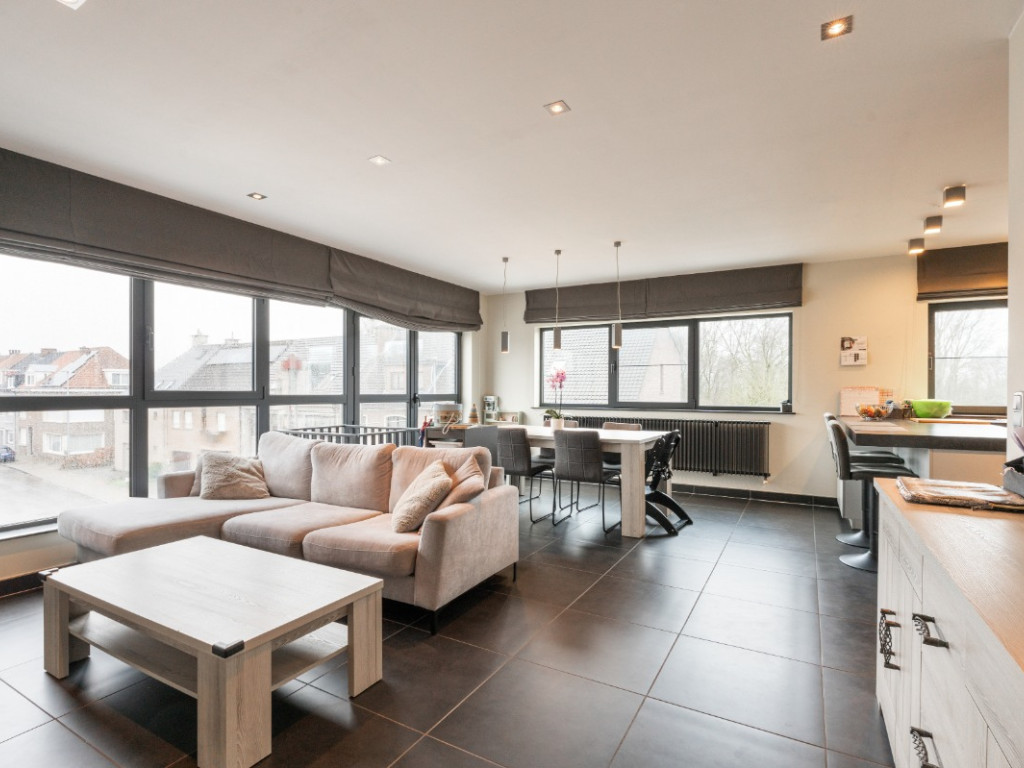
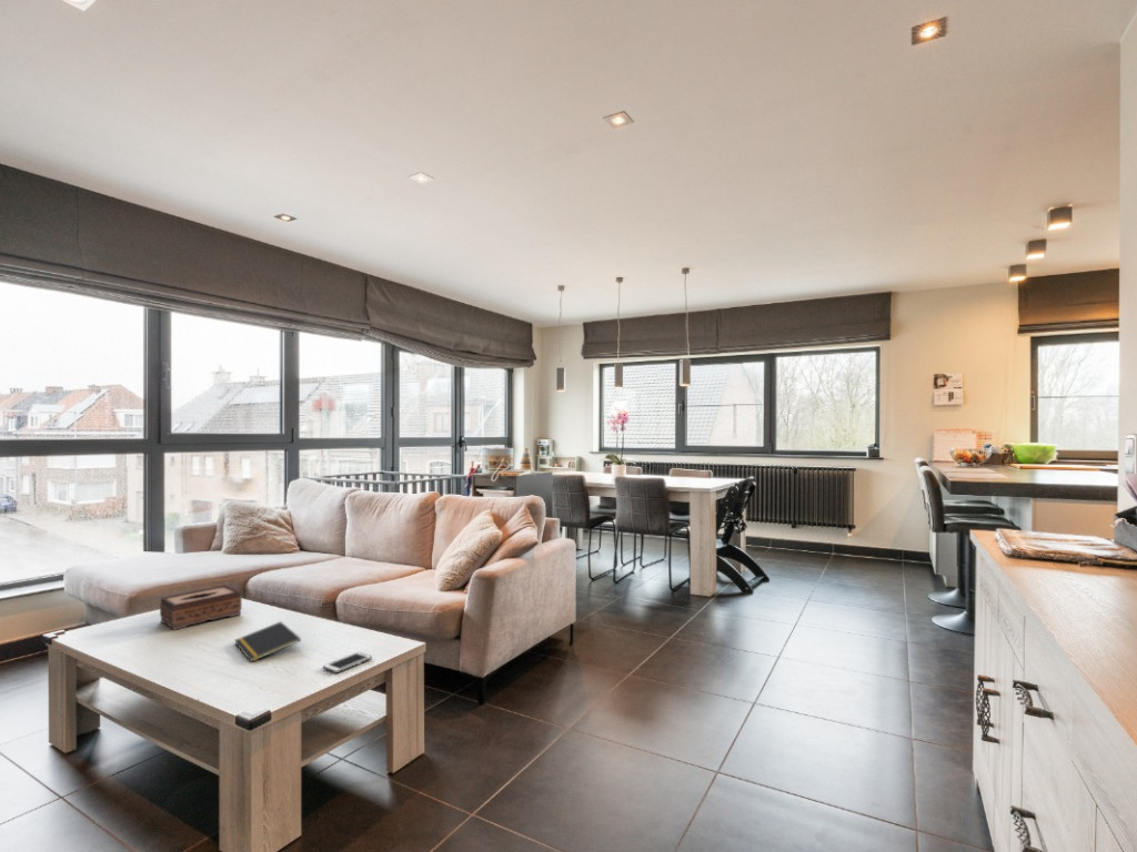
+ notepad [233,620,302,663]
+ cell phone [322,651,373,674]
+ tissue box [159,584,243,631]
